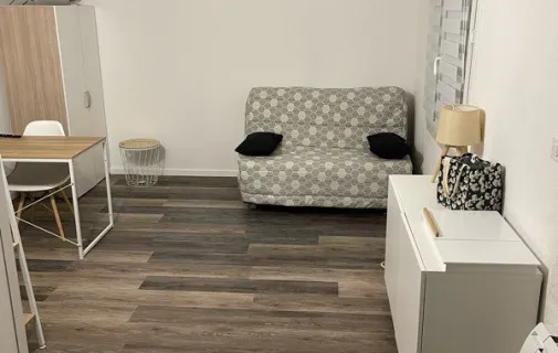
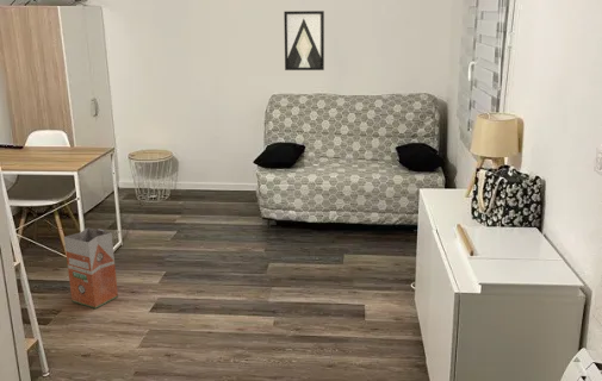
+ waste bin [63,226,119,310]
+ wall art [283,10,325,71]
